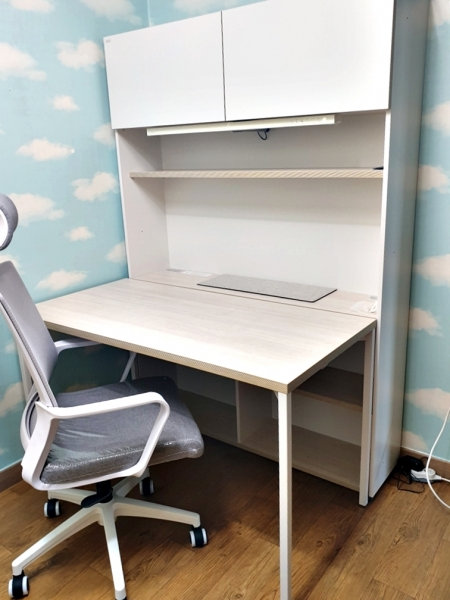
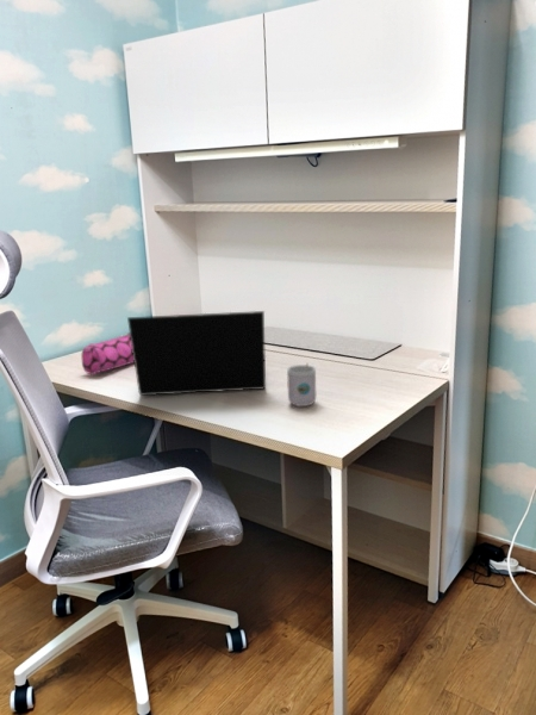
+ laptop [126,310,267,397]
+ mug [286,362,318,408]
+ pencil case [80,331,135,375]
